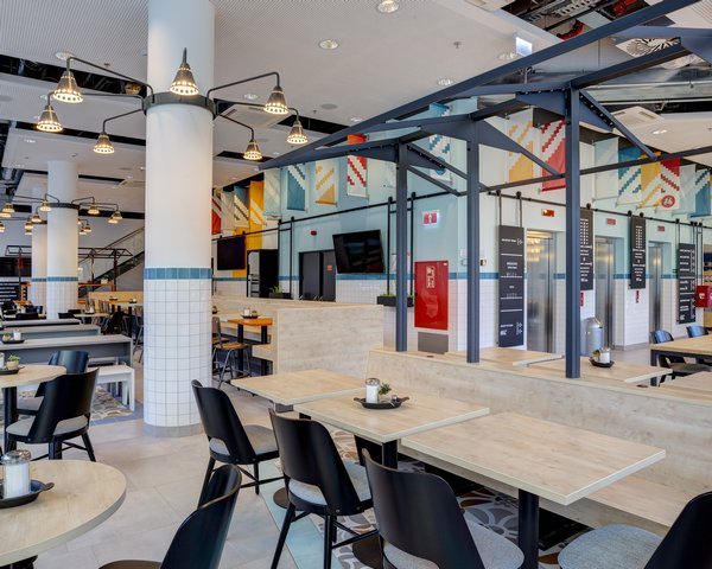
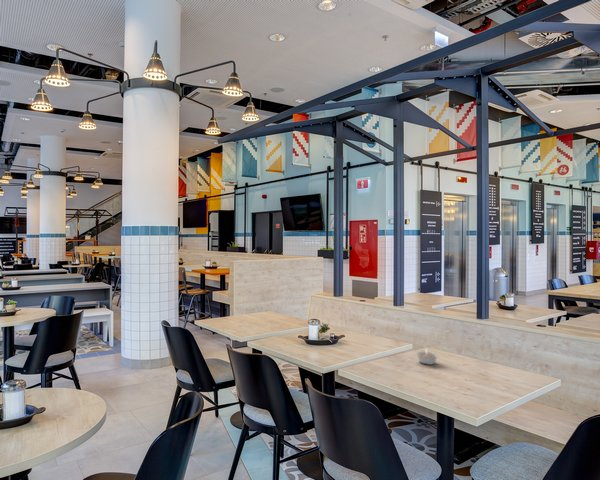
+ legume [415,347,440,366]
